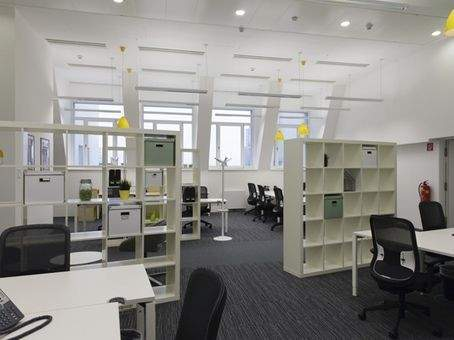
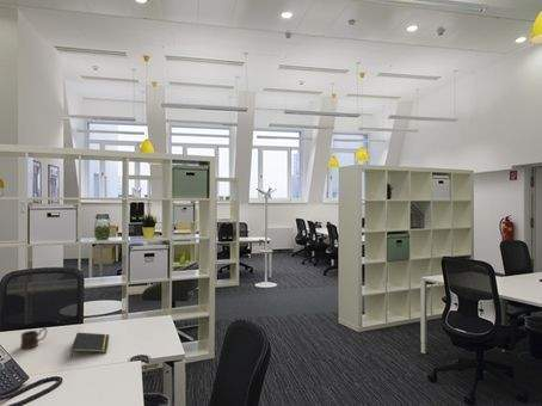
+ mug [19,326,48,350]
+ notepad [69,332,110,358]
